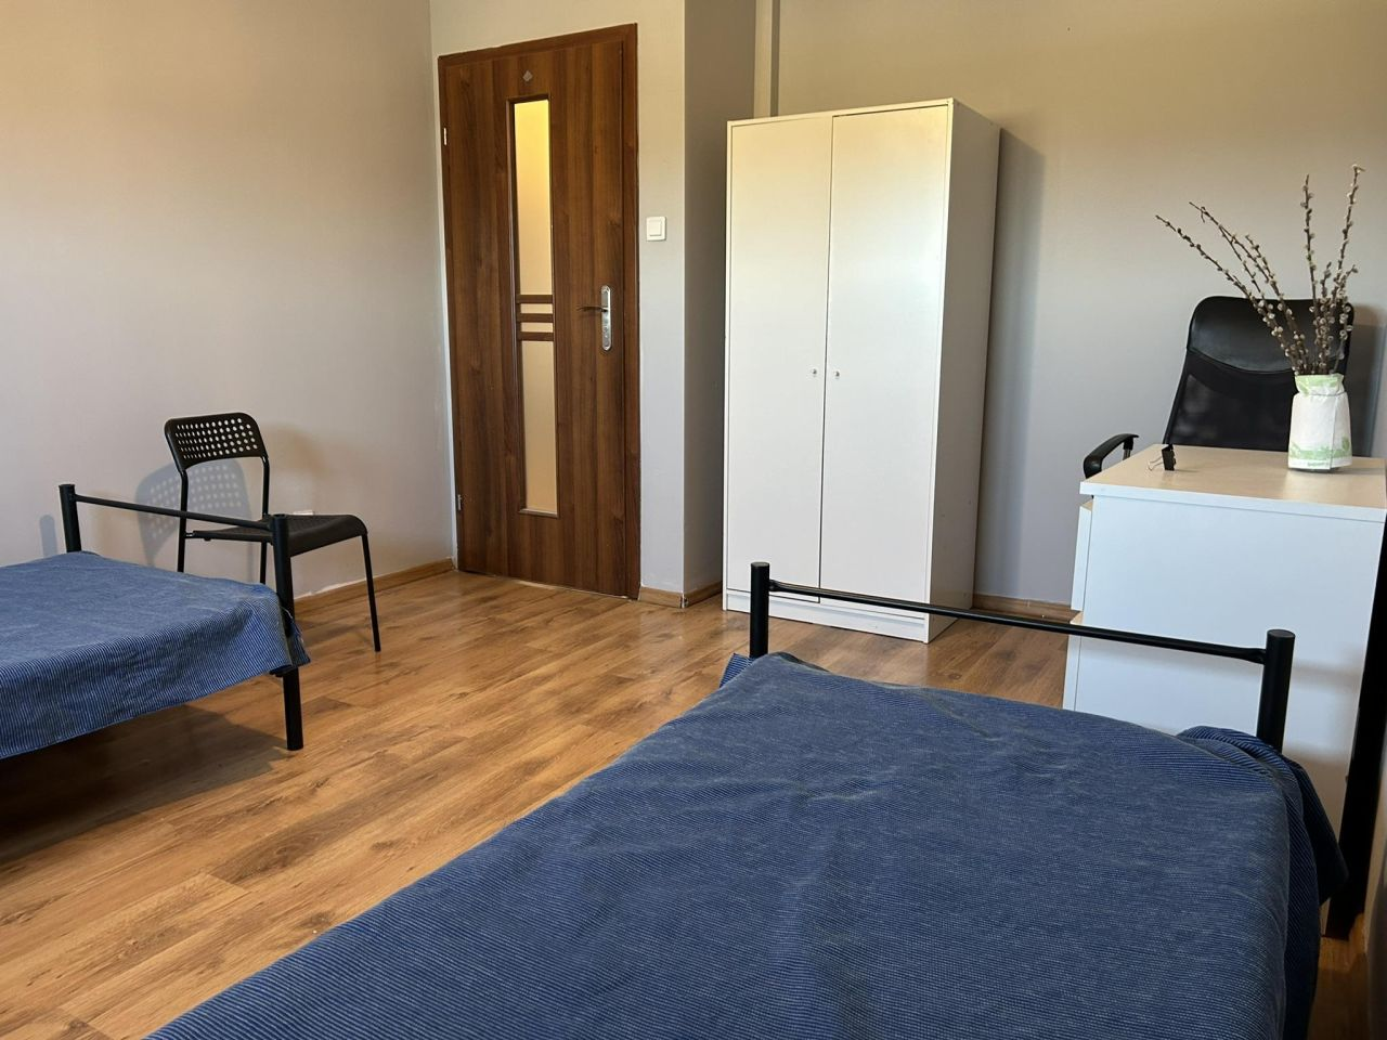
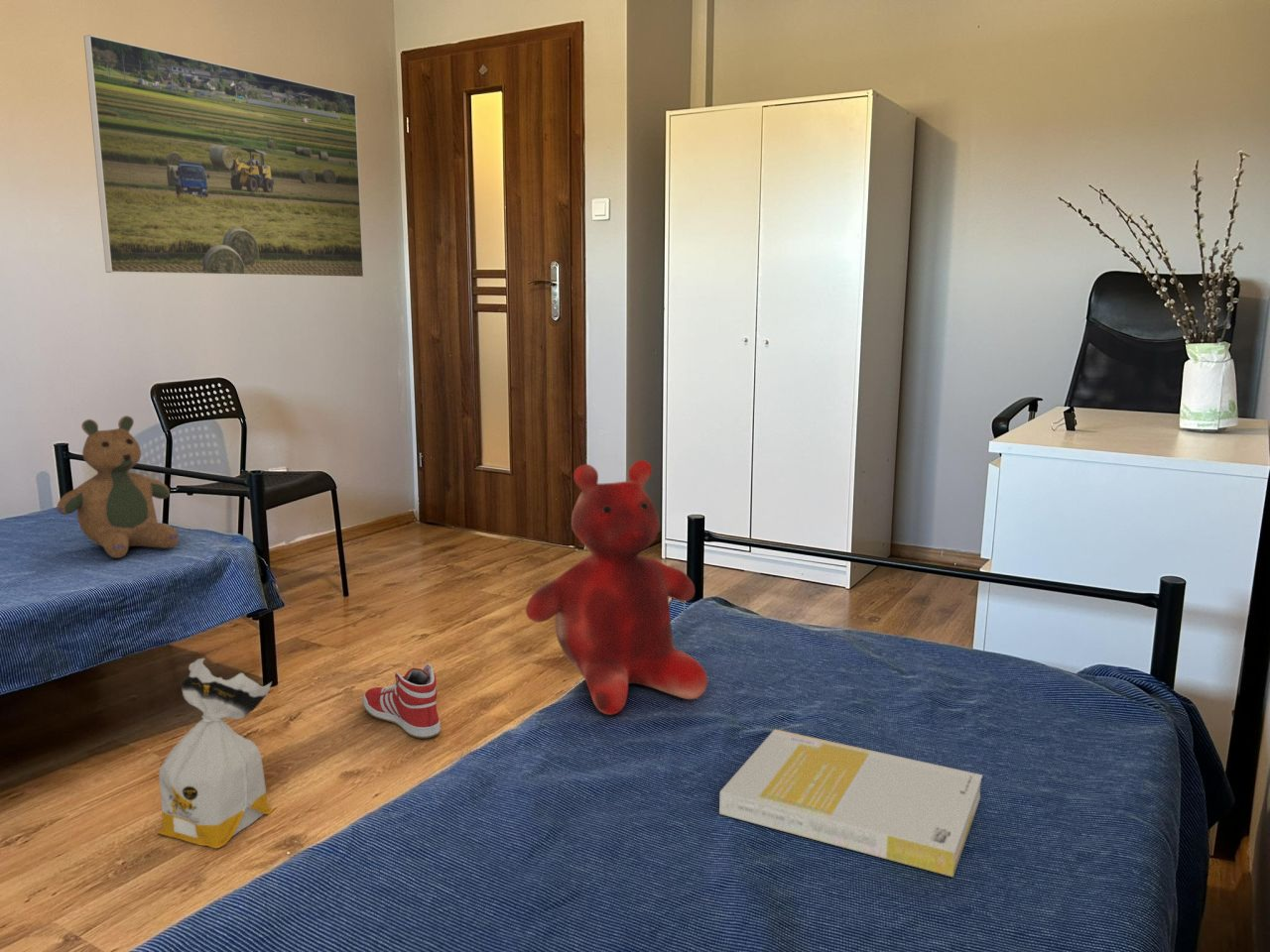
+ bag [155,657,274,849]
+ teddy bear [56,415,180,559]
+ book [718,728,983,878]
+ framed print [82,34,365,279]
+ sneaker [362,662,442,740]
+ teddy bear [525,459,708,716]
